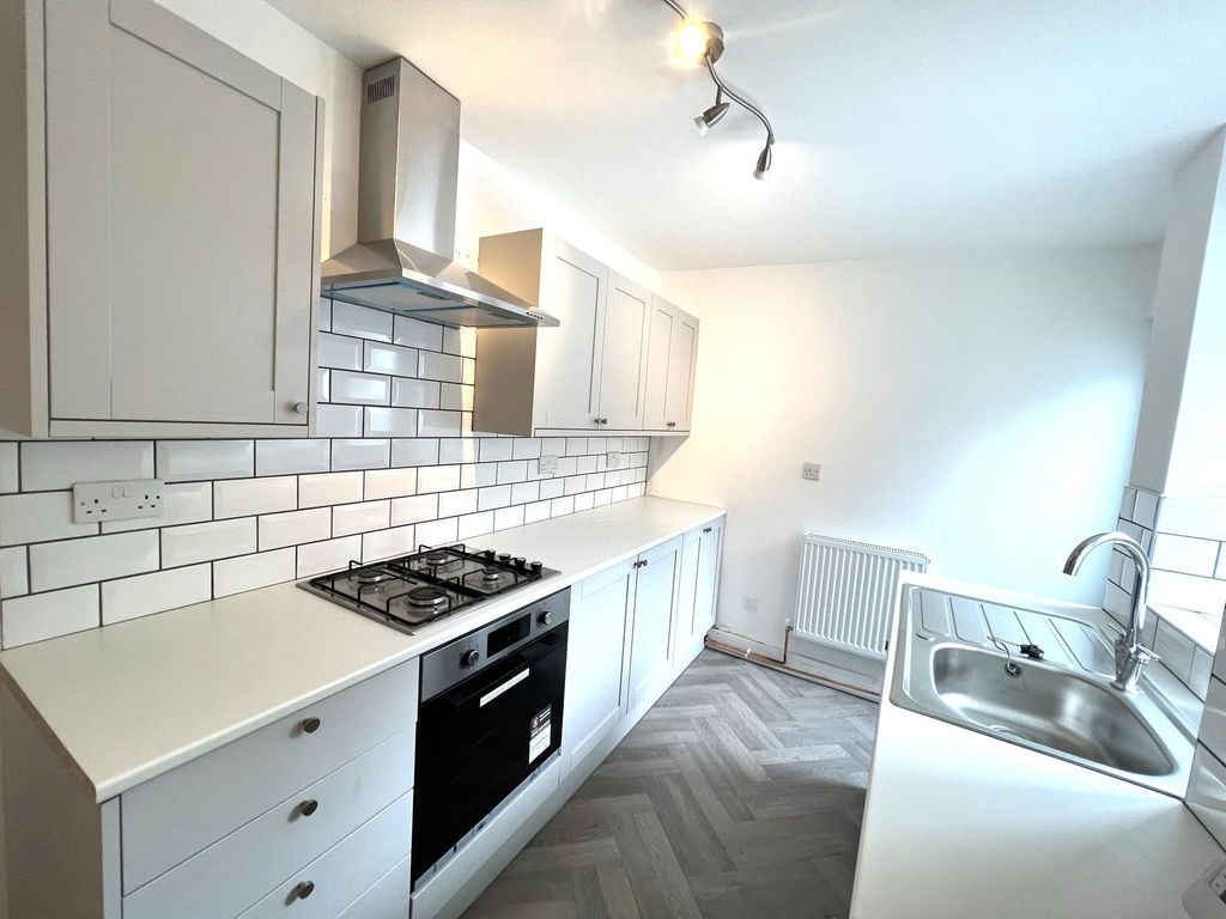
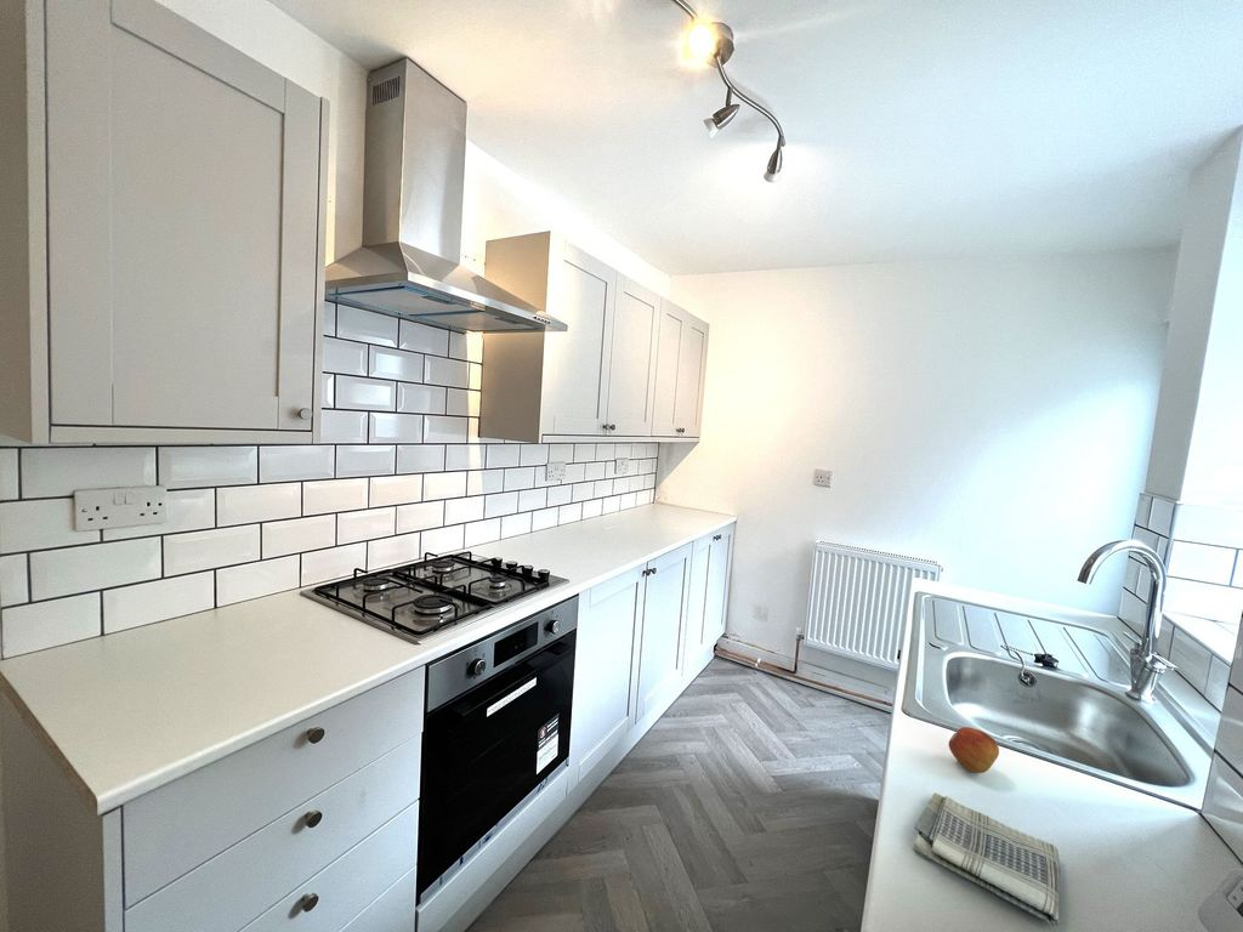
+ dish towel [912,791,1061,926]
+ fruit [948,726,1000,774]
